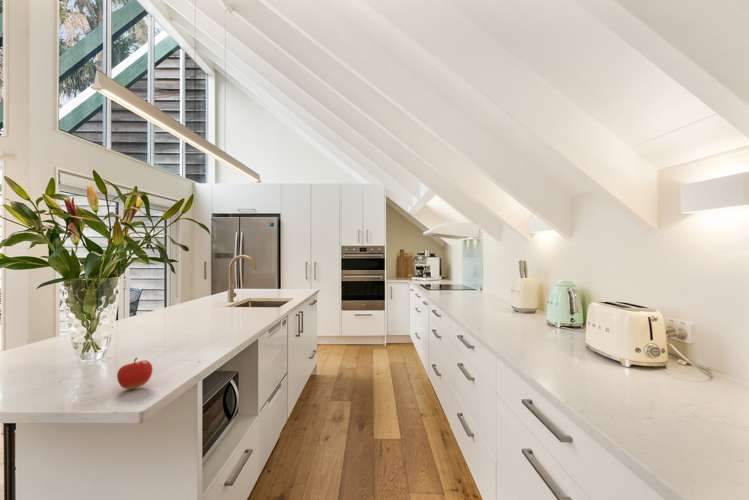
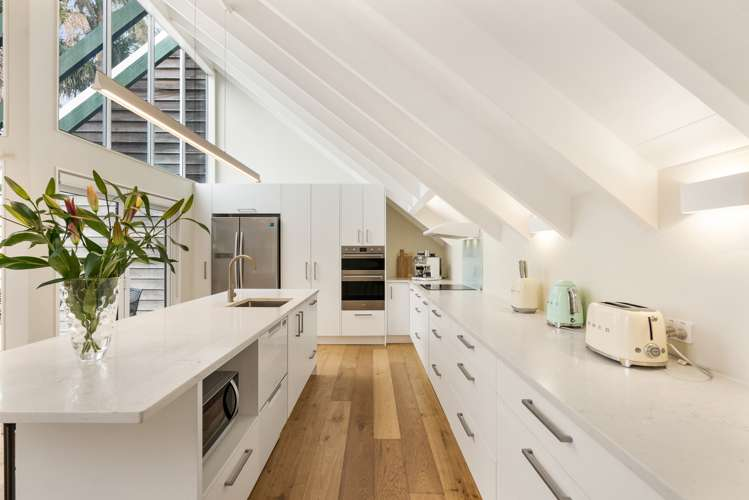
- fruit [116,357,154,390]
